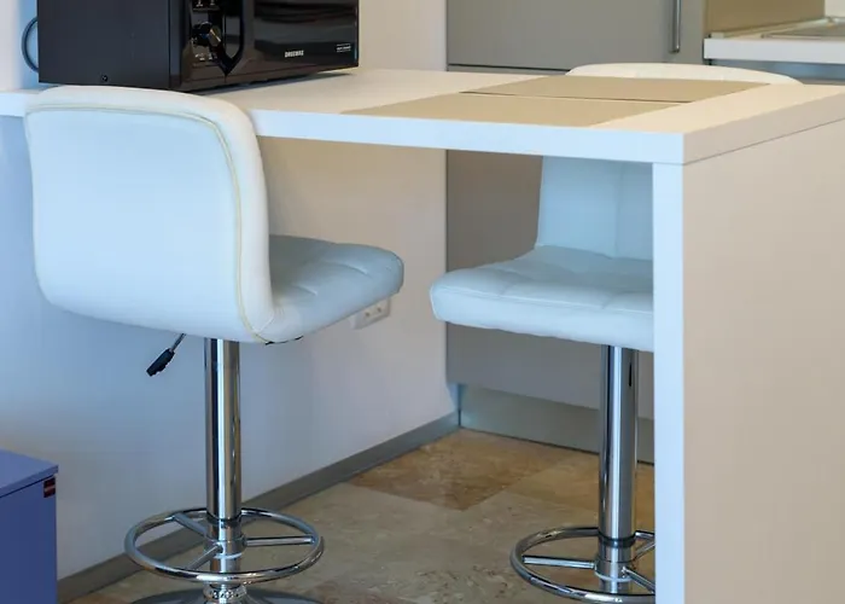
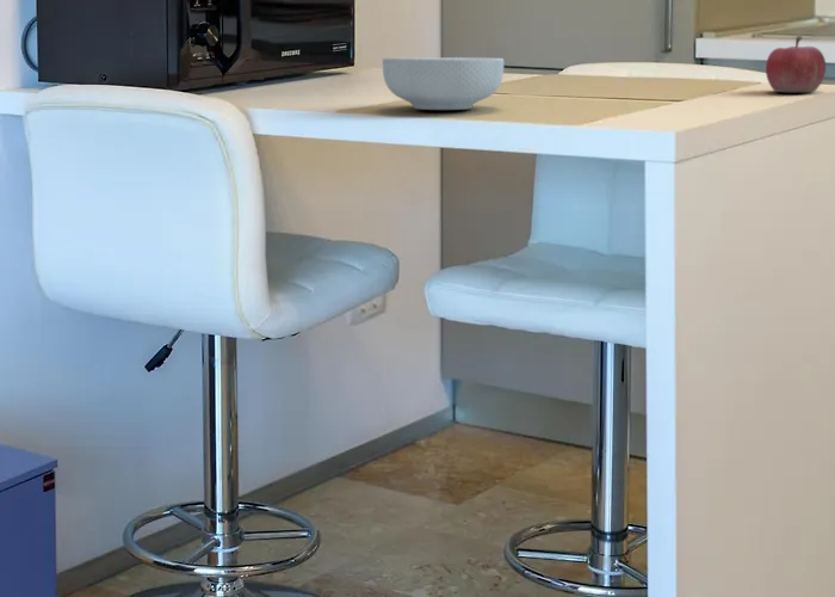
+ fruit [765,35,827,93]
+ cereal bowl [382,56,506,111]
